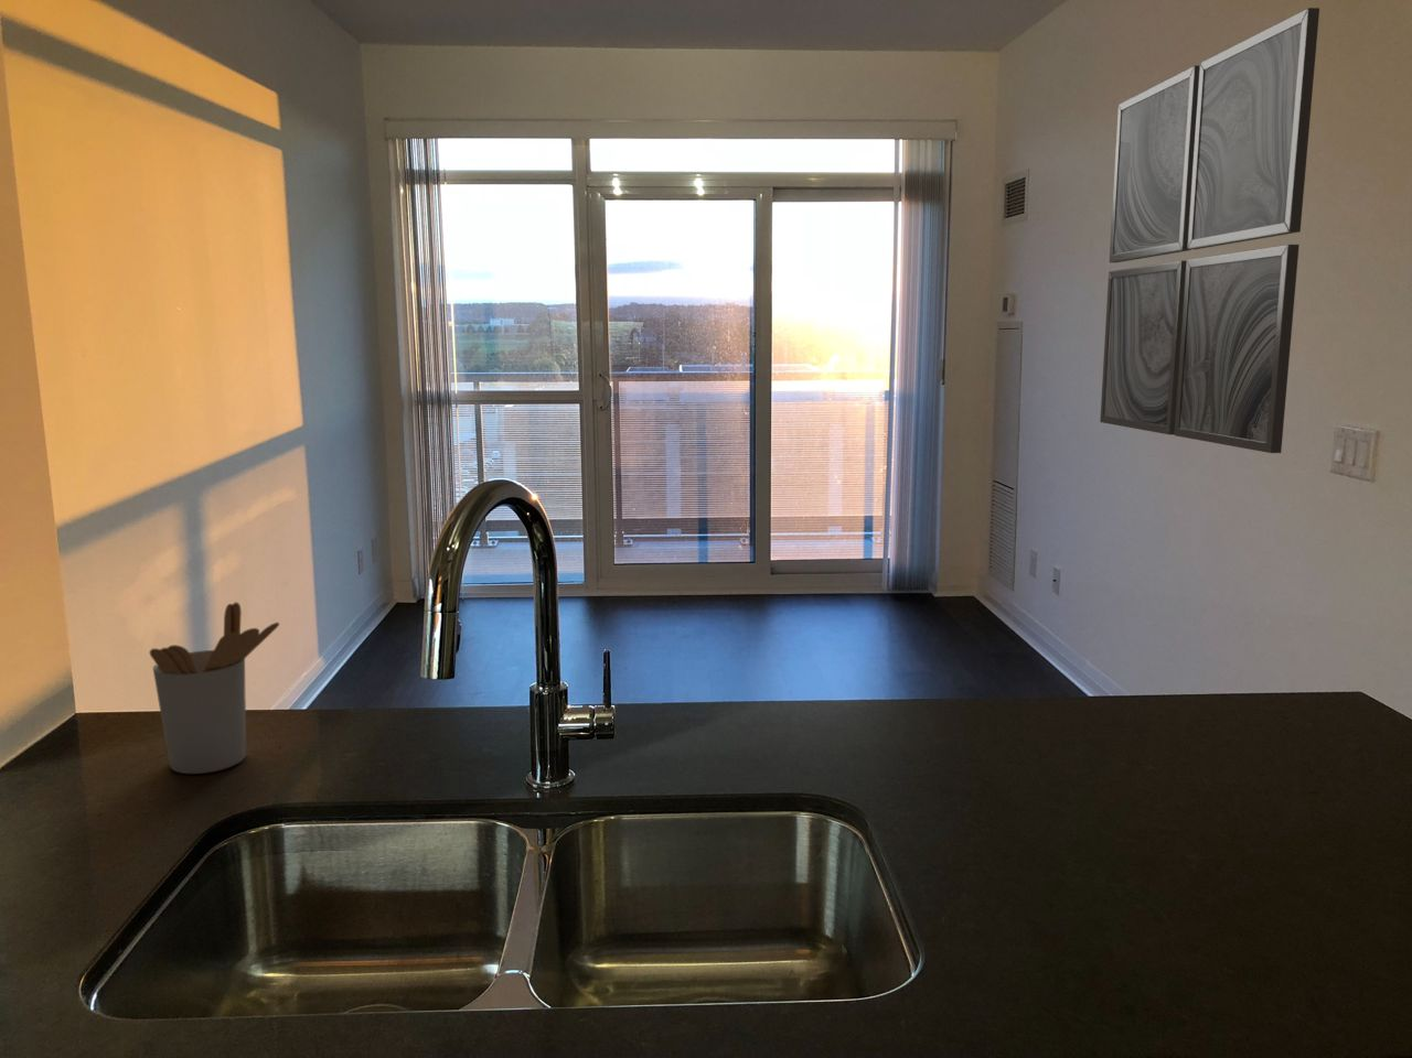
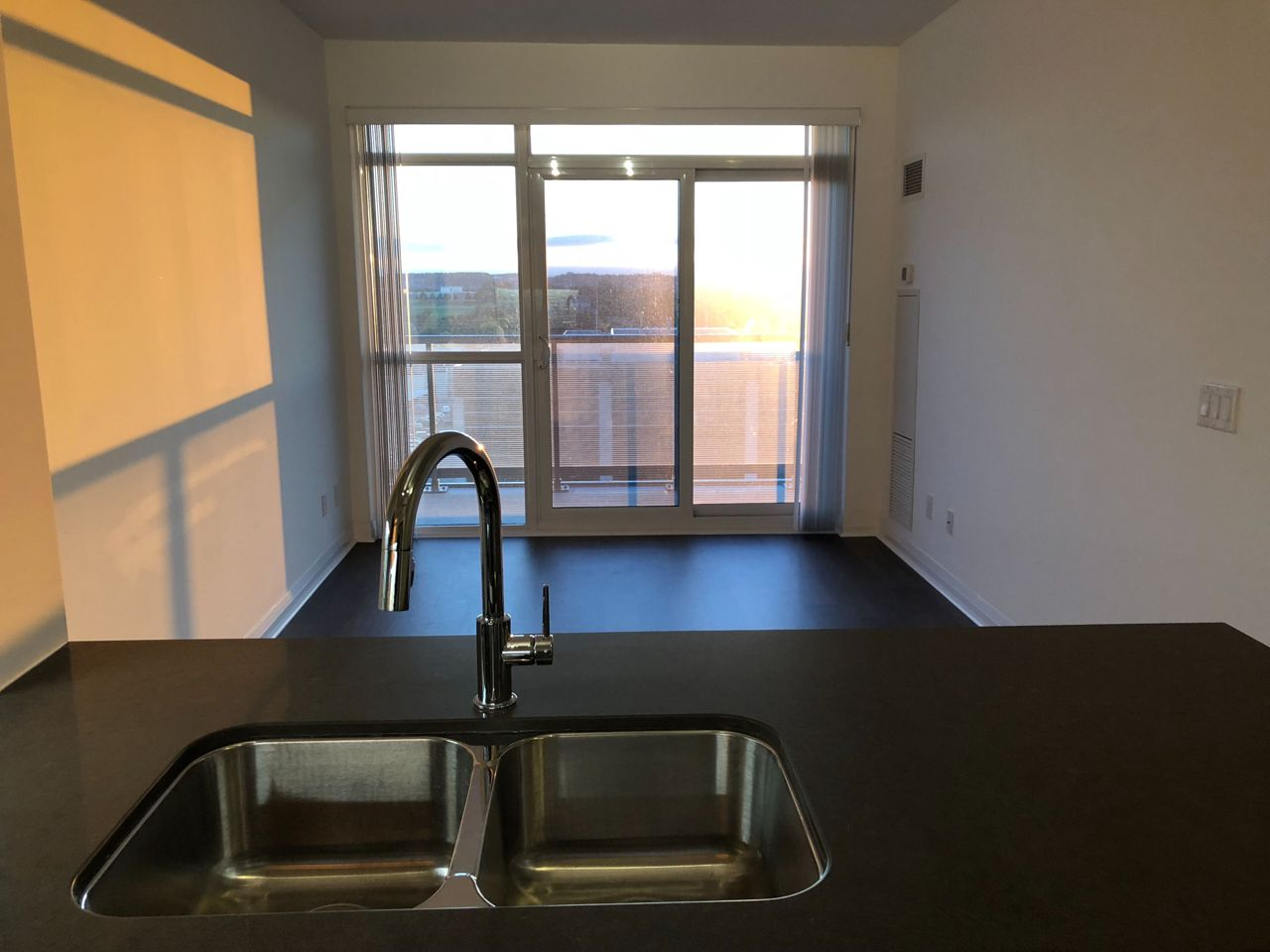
- wall art [1098,7,1321,455]
- utensil holder [149,601,280,775]
